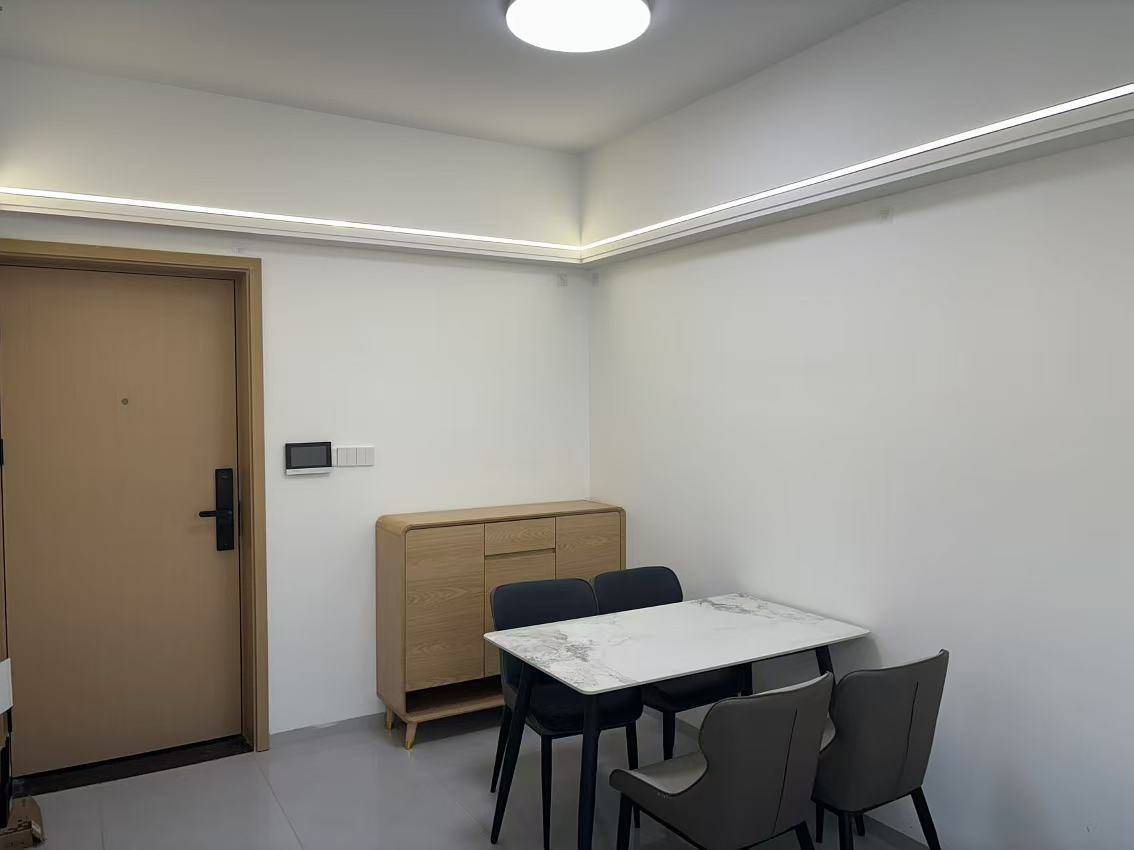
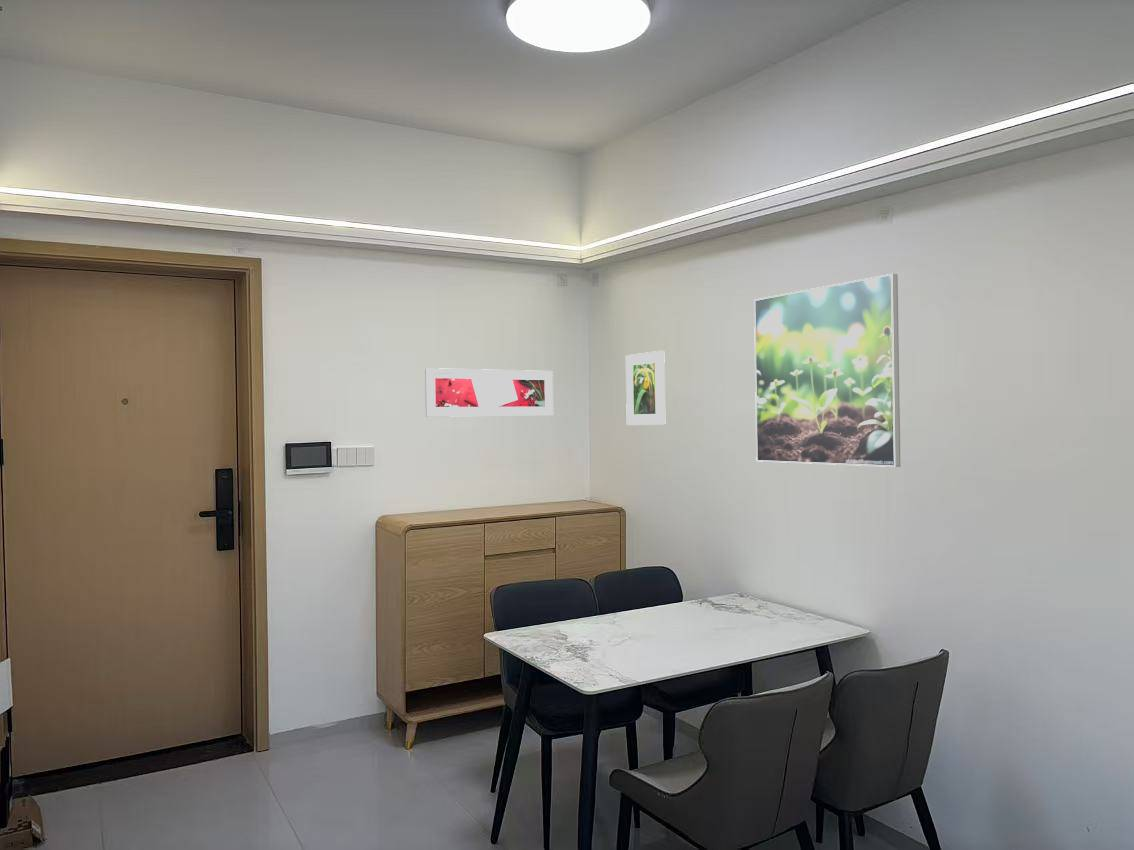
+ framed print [753,273,901,468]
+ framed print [625,350,666,426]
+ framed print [424,367,554,418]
